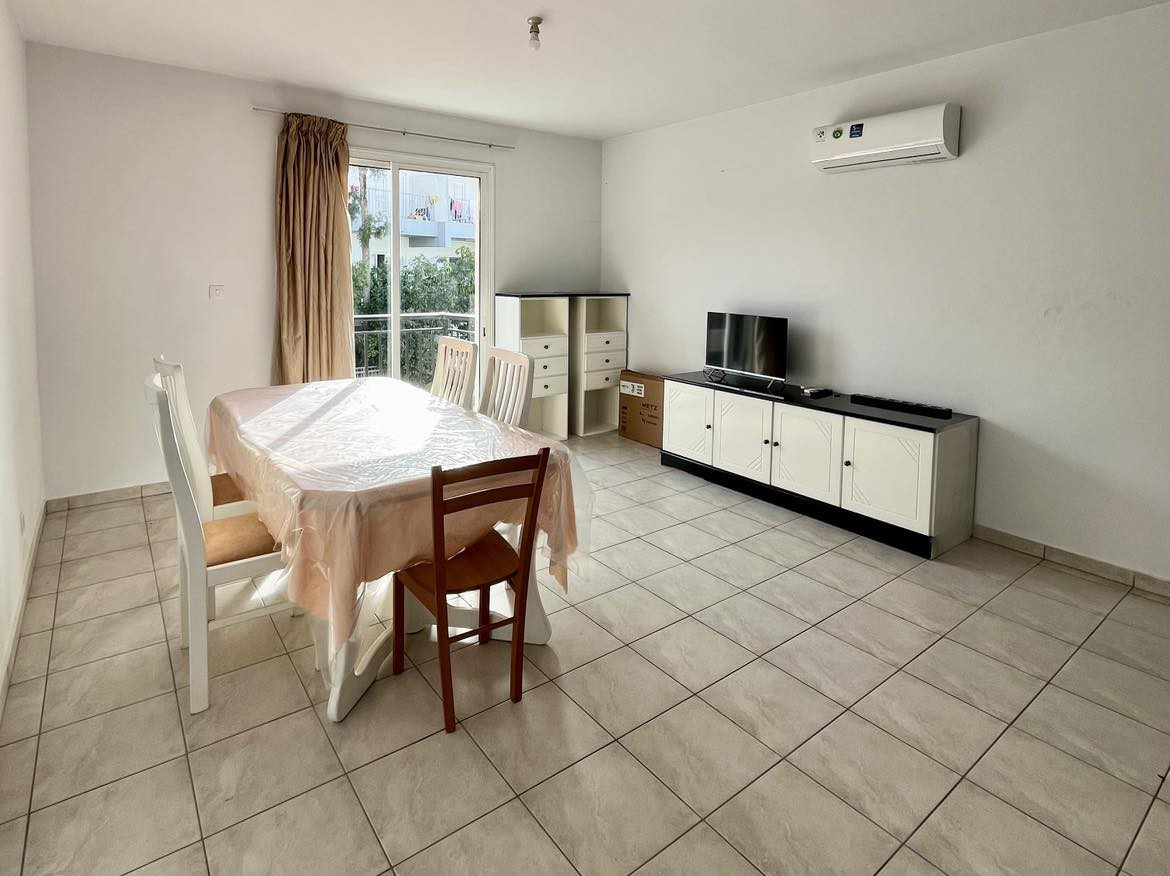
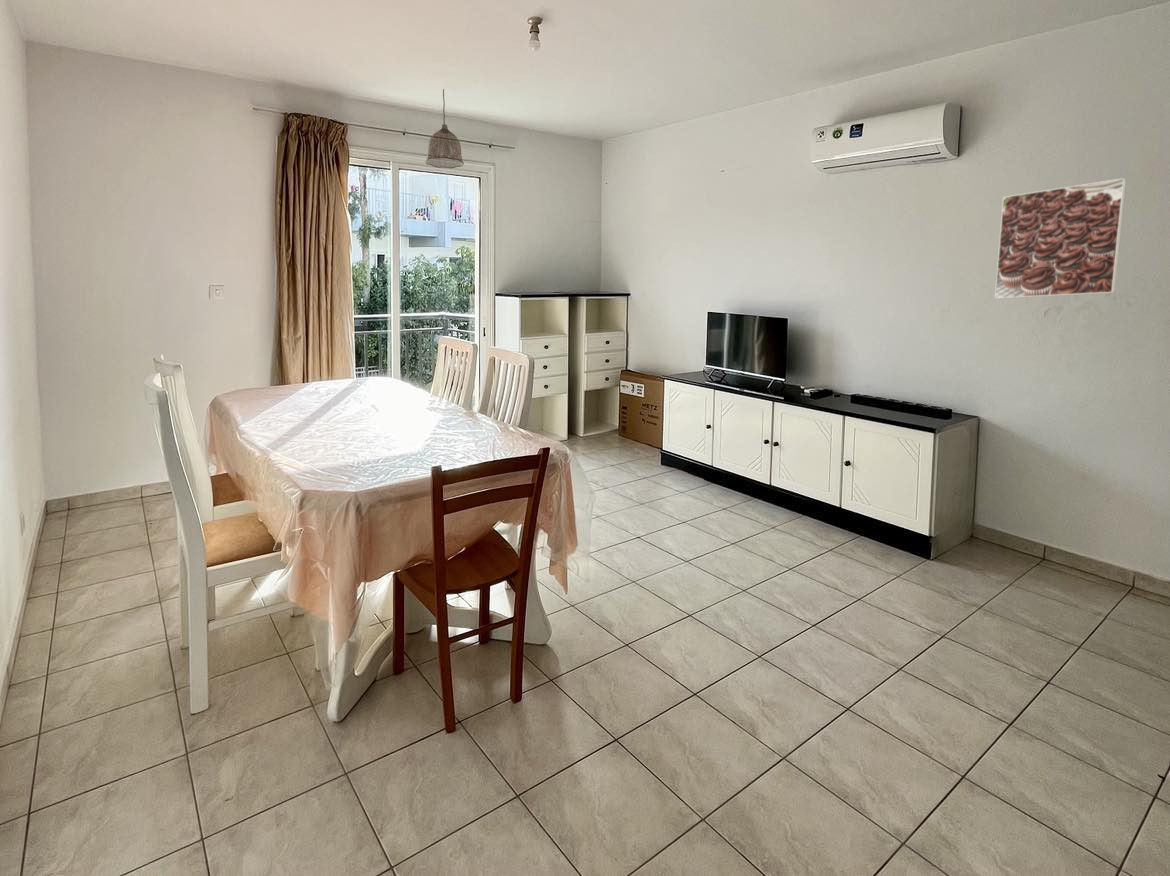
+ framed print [994,177,1128,300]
+ pendant lamp [424,88,465,169]
